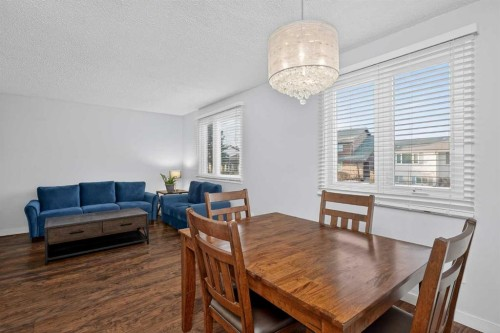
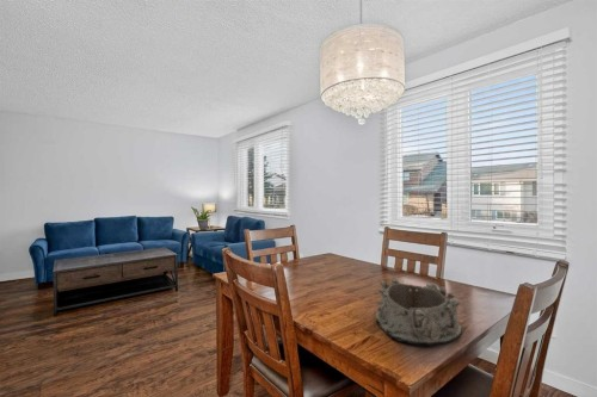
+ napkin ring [375,278,462,347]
